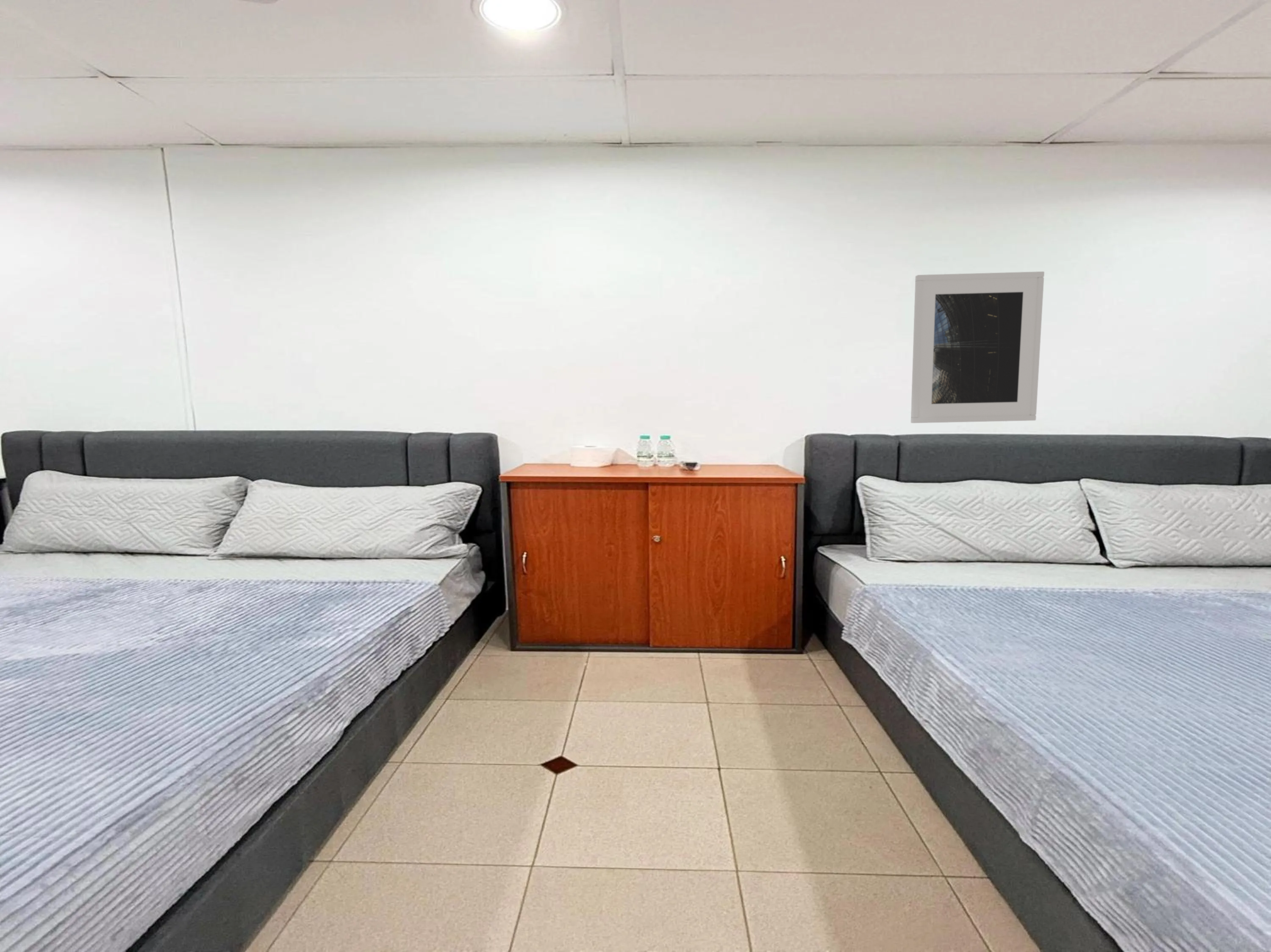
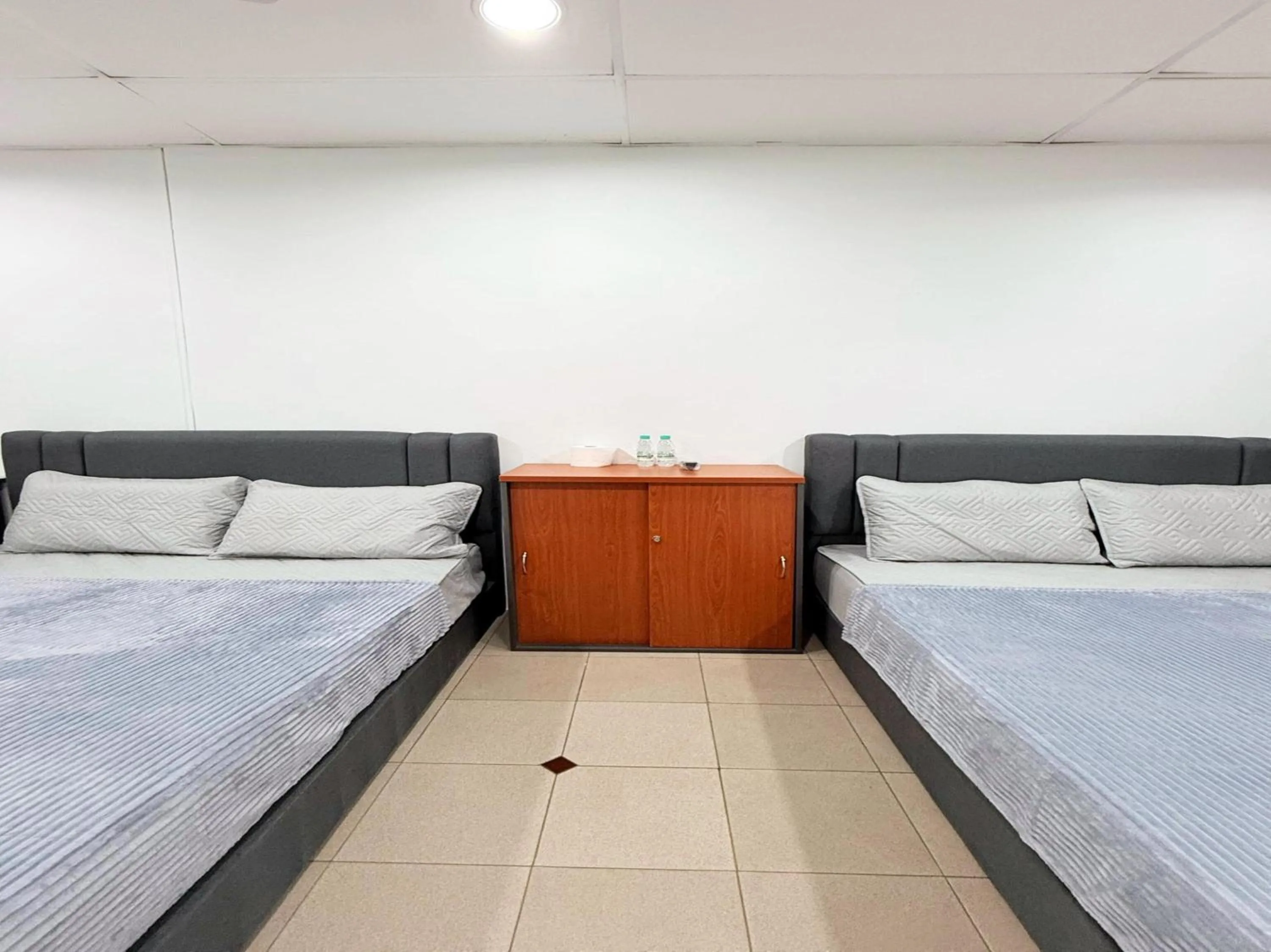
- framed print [910,271,1045,423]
